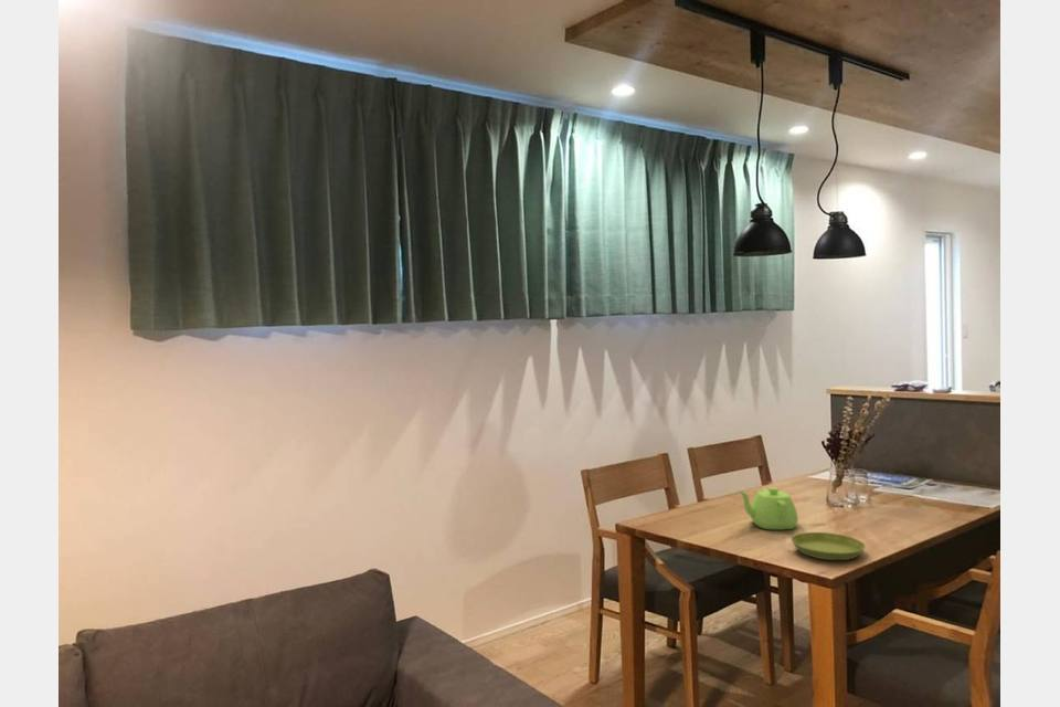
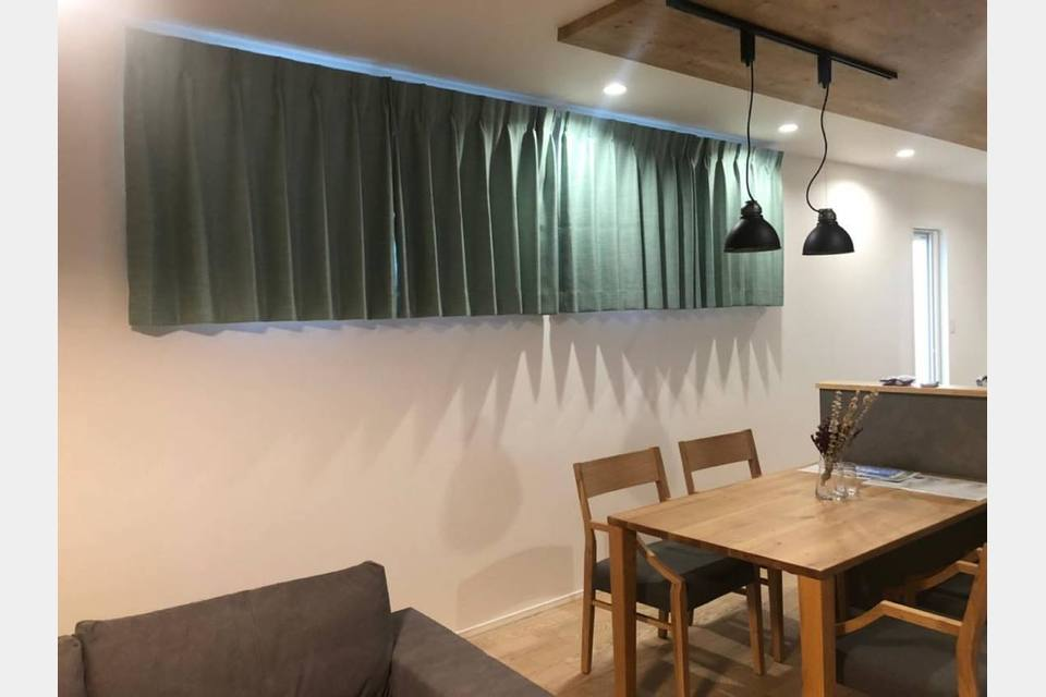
- saucer [789,531,867,561]
- teapot [736,486,799,530]
